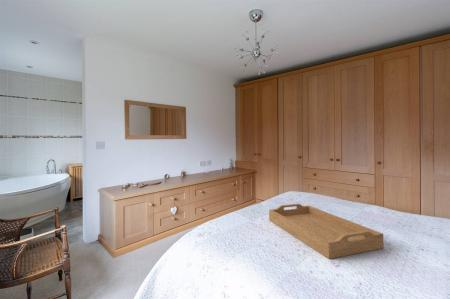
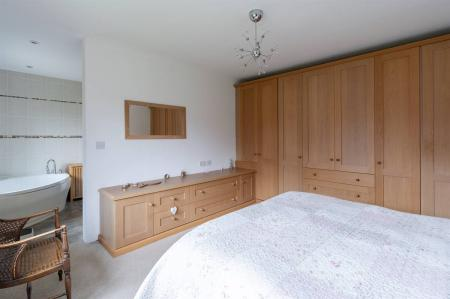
- serving tray [268,203,384,260]
